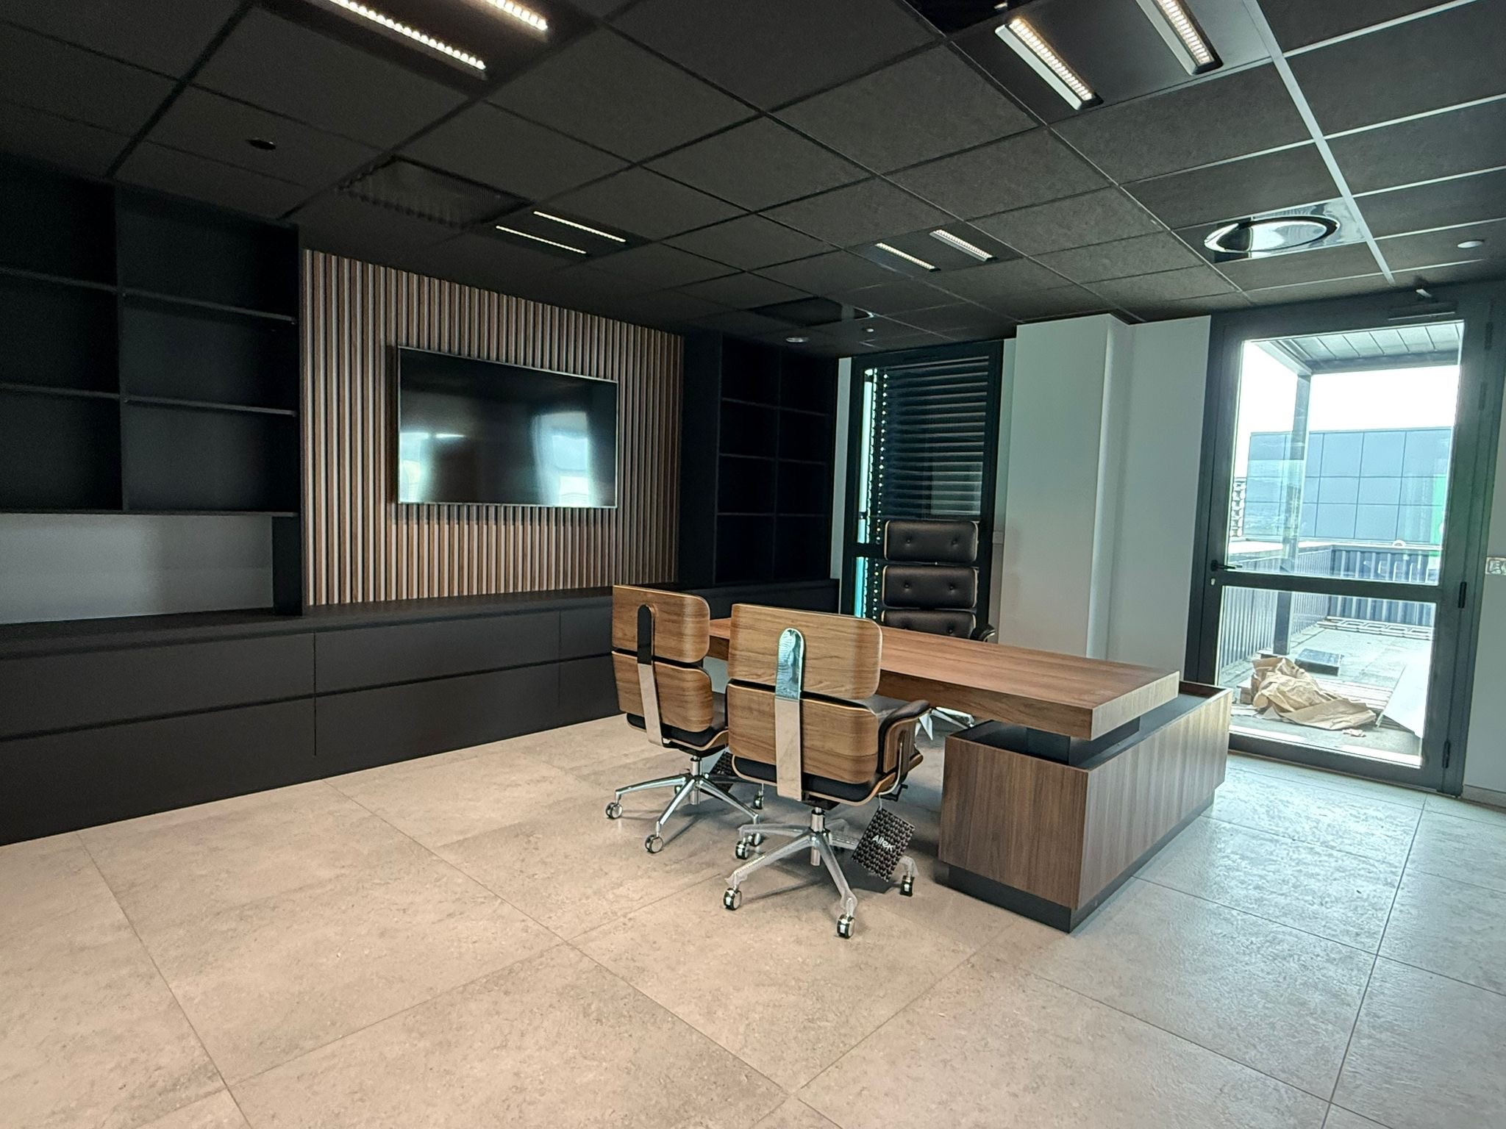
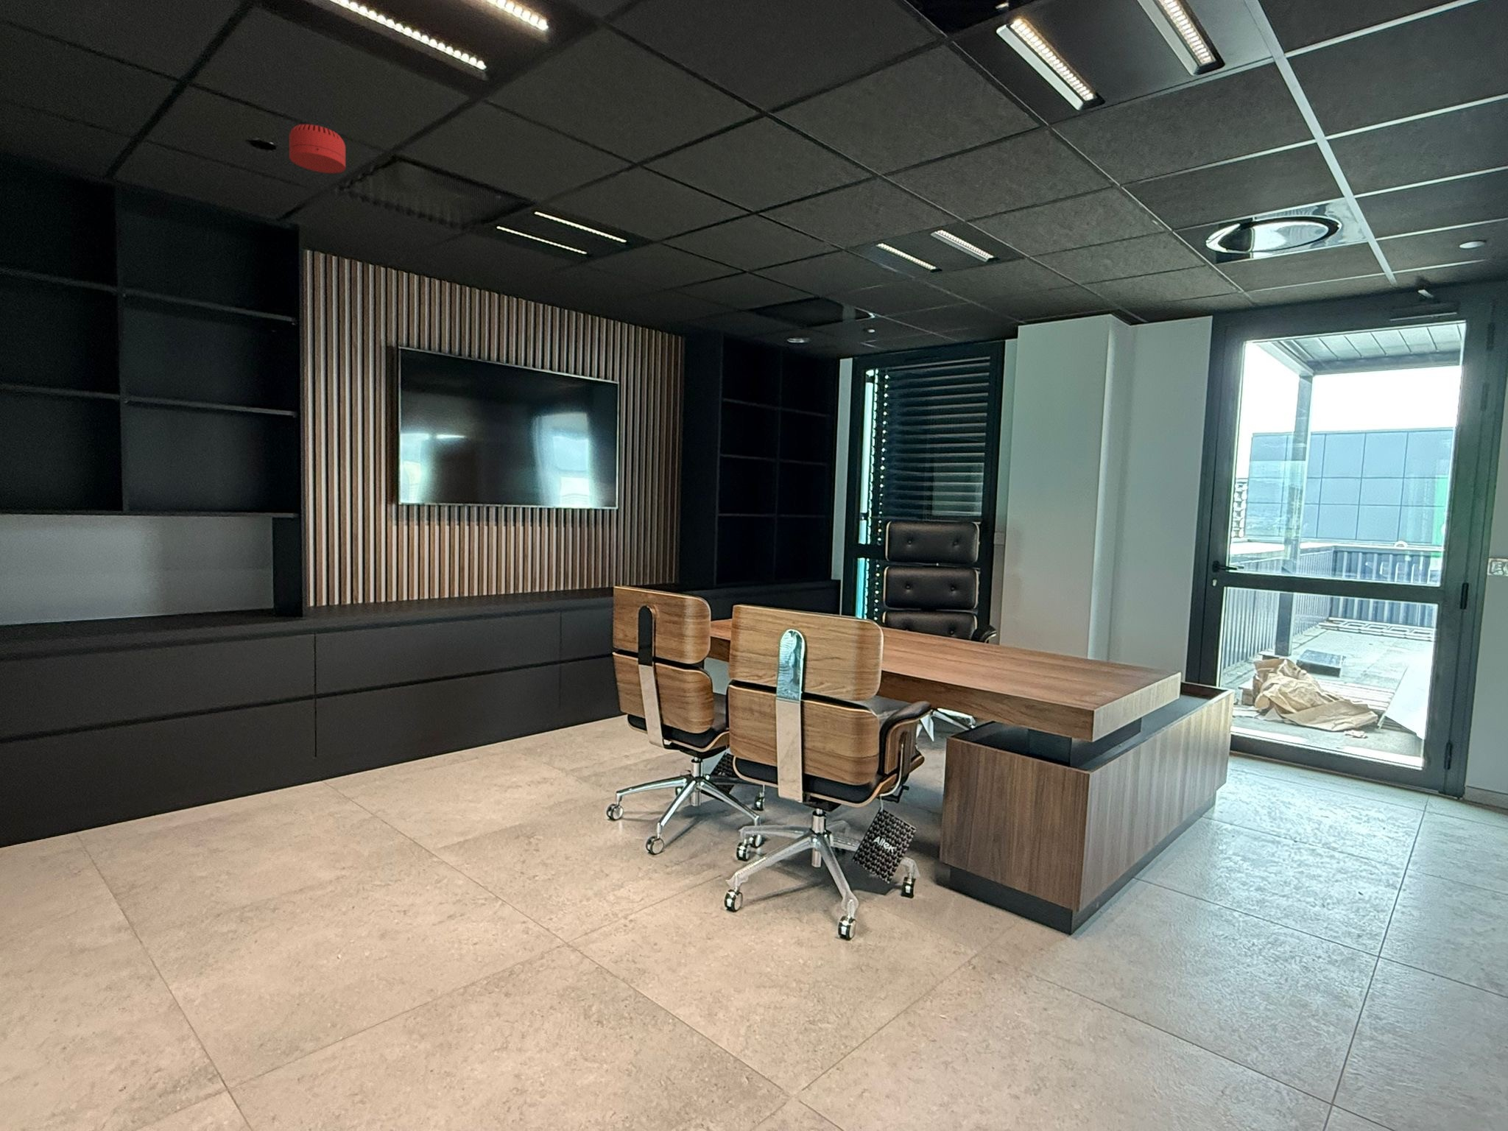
+ smoke detector [289,124,346,173]
